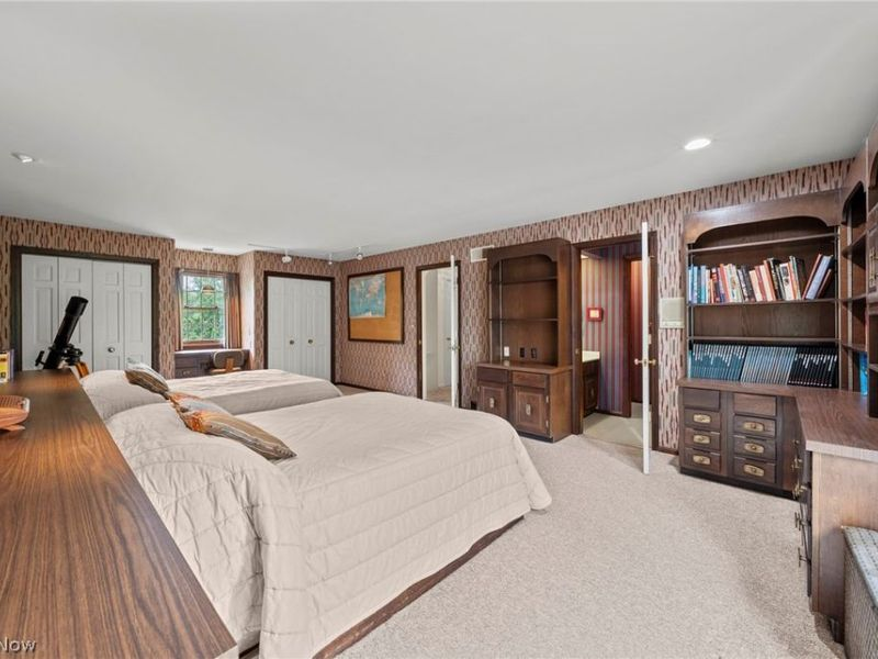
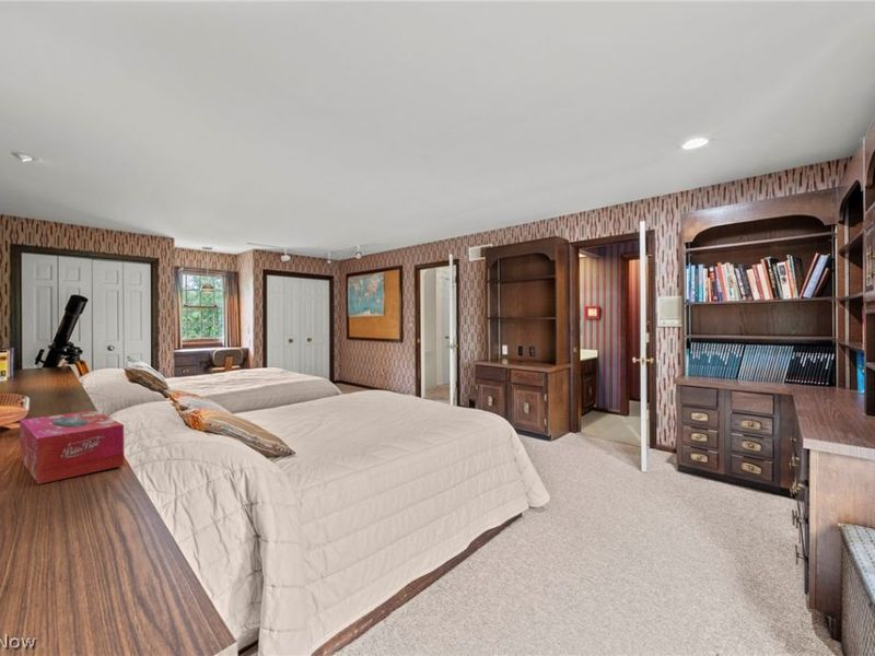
+ tissue box [19,409,125,485]
